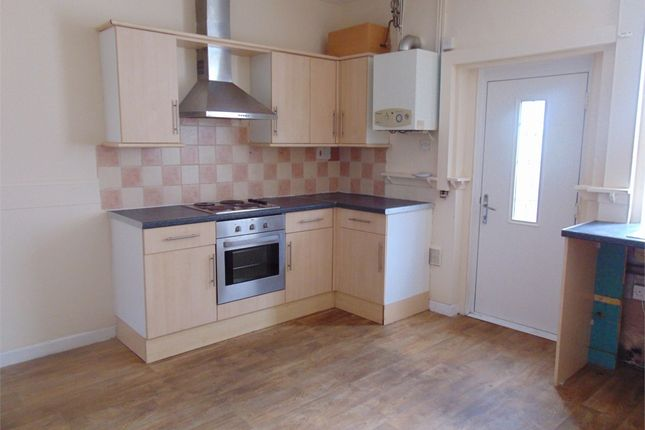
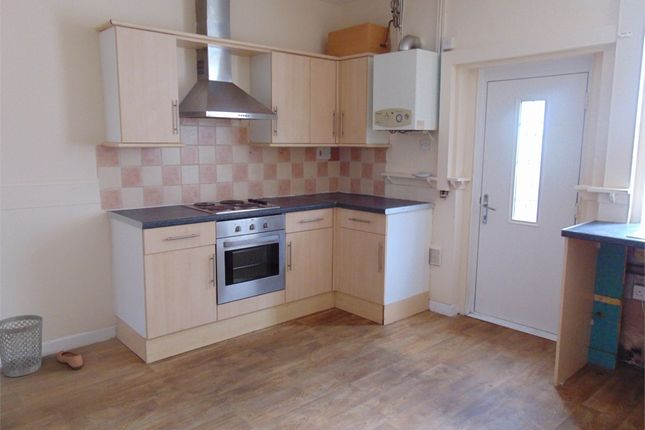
+ wastebasket [0,314,44,378]
+ shoe [56,350,84,371]
